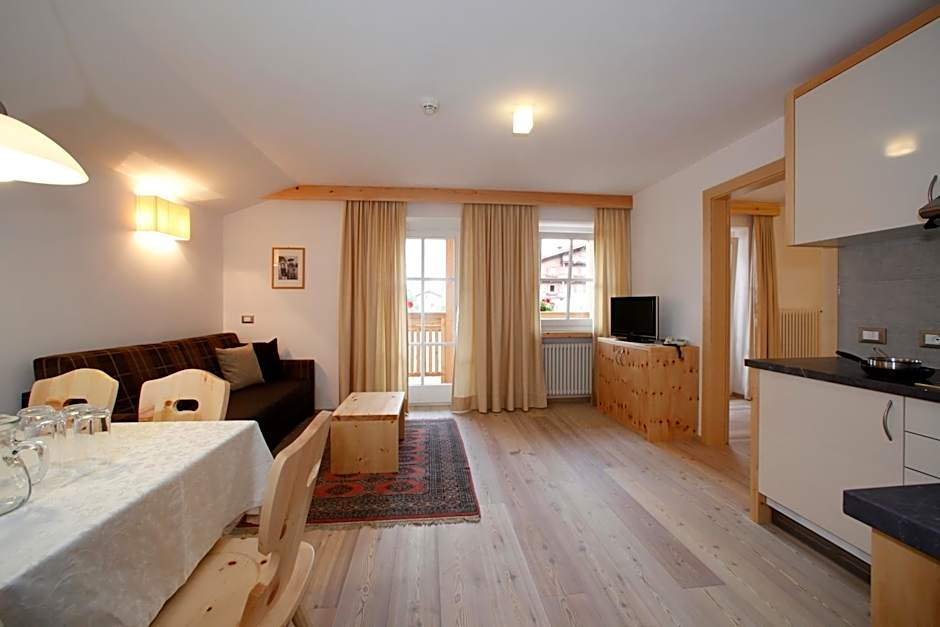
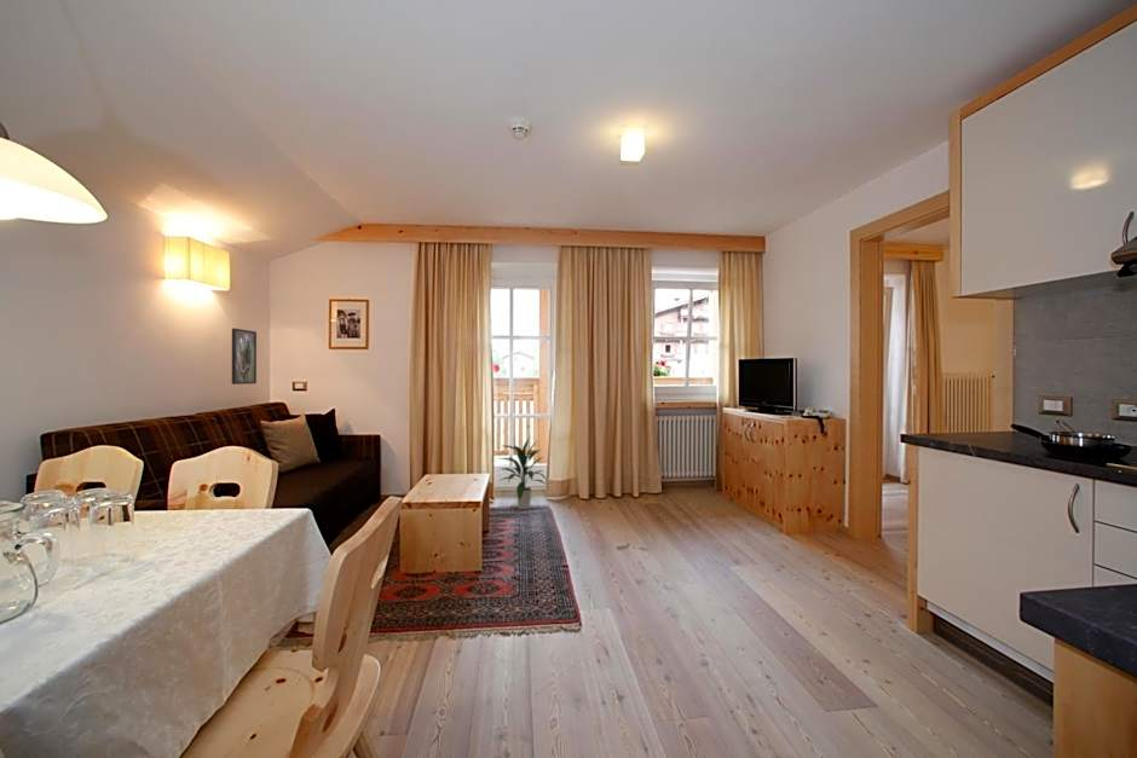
+ indoor plant [497,438,548,510]
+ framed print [231,328,258,386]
